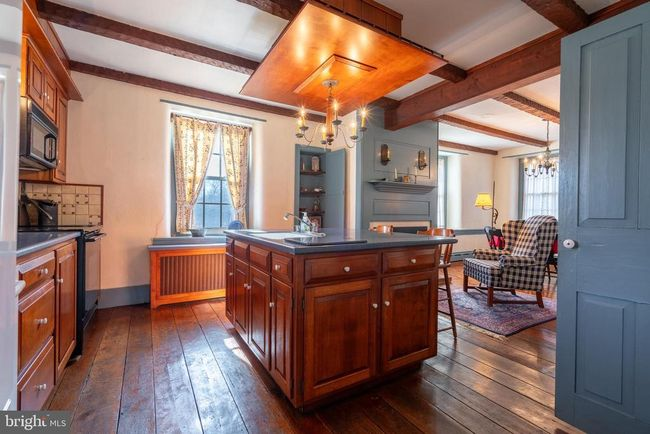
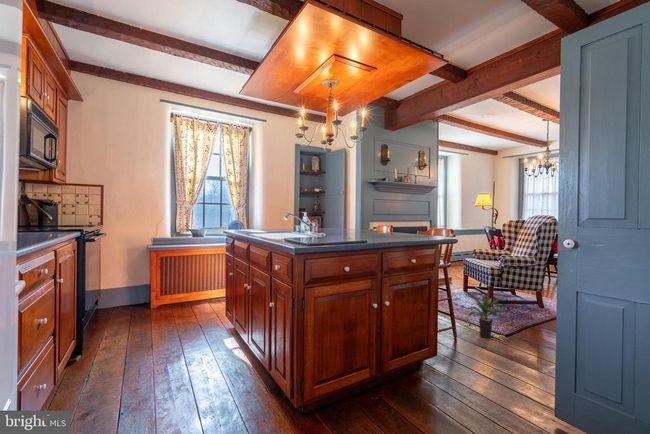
+ potted plant [467,294,507,340]
